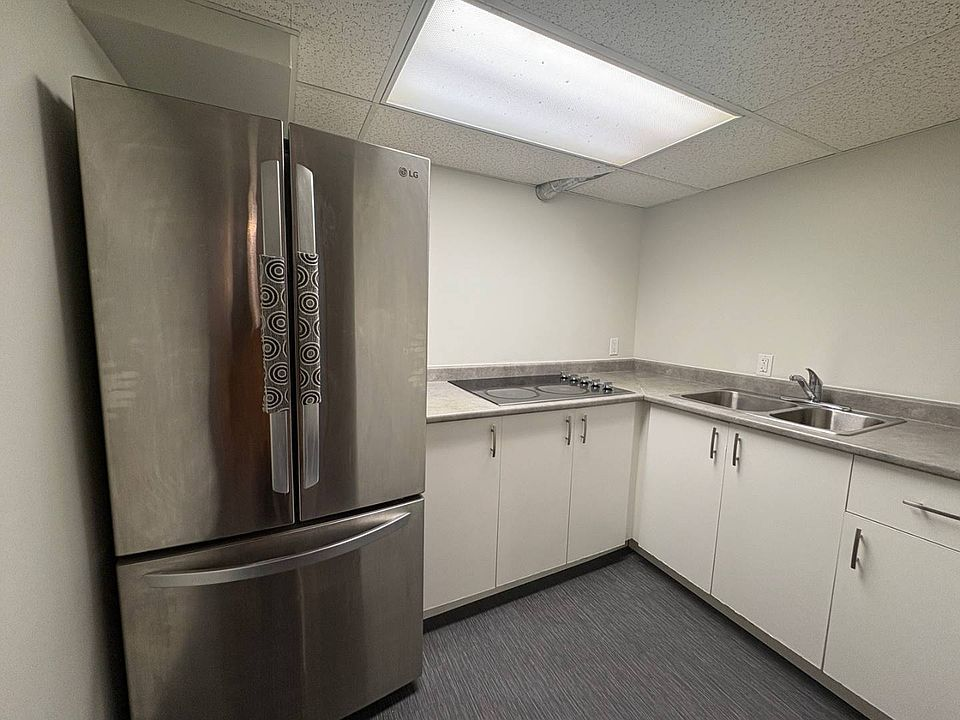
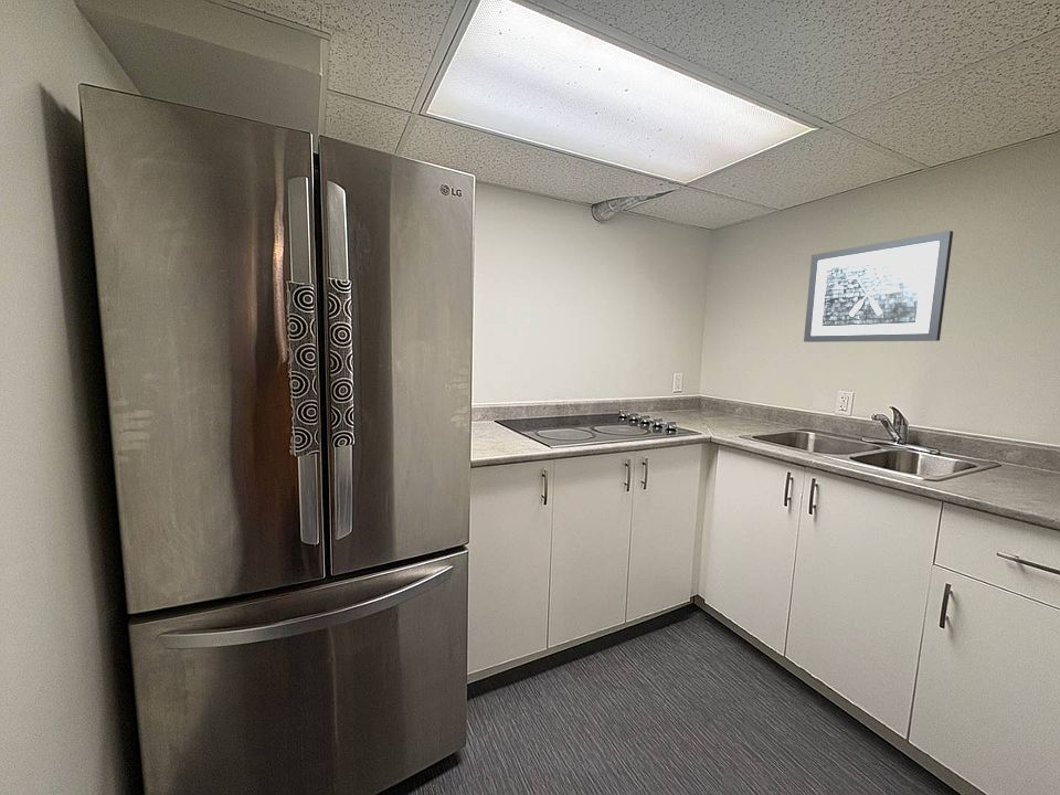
+ wall art [803,230,954,343]
